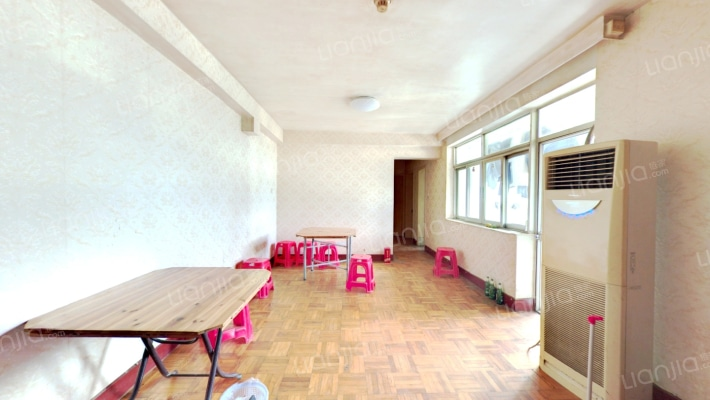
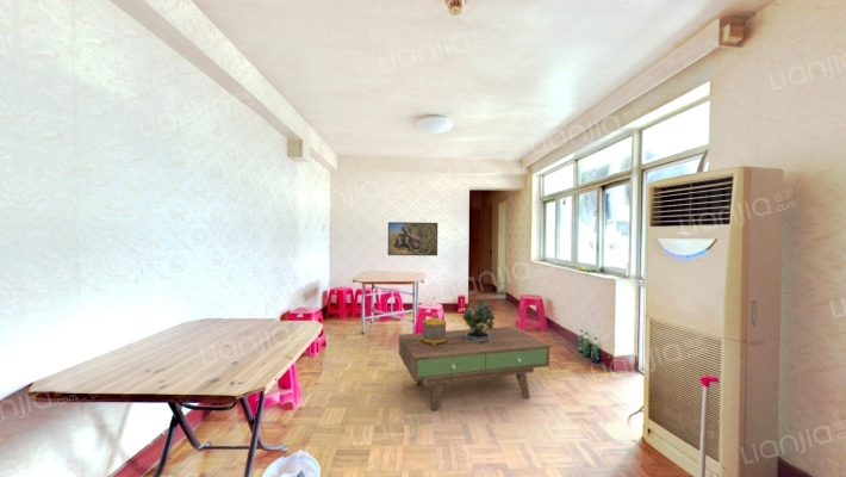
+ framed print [387,221,438,256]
+ decorative container [421,311,448,346]
+ potted plant [461,299,497,342]
+ coffee table [398,326,550,413]
